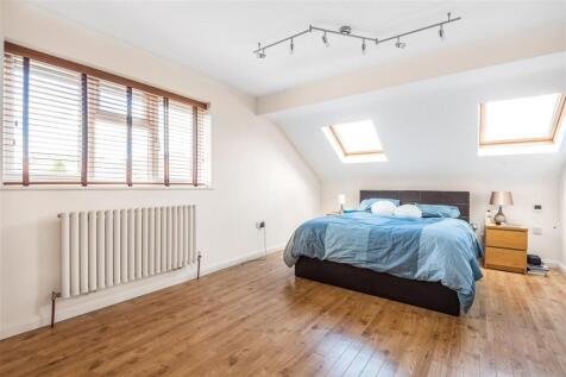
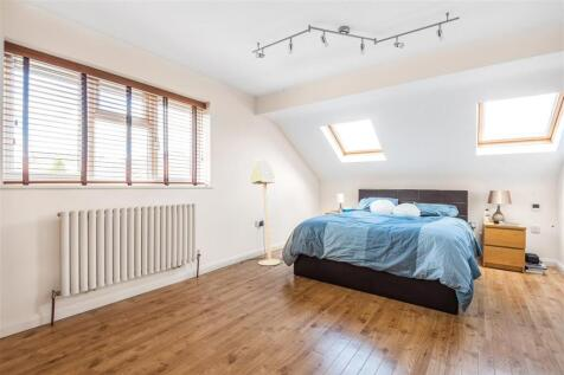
+ floor lamp [249,157,282,266]
